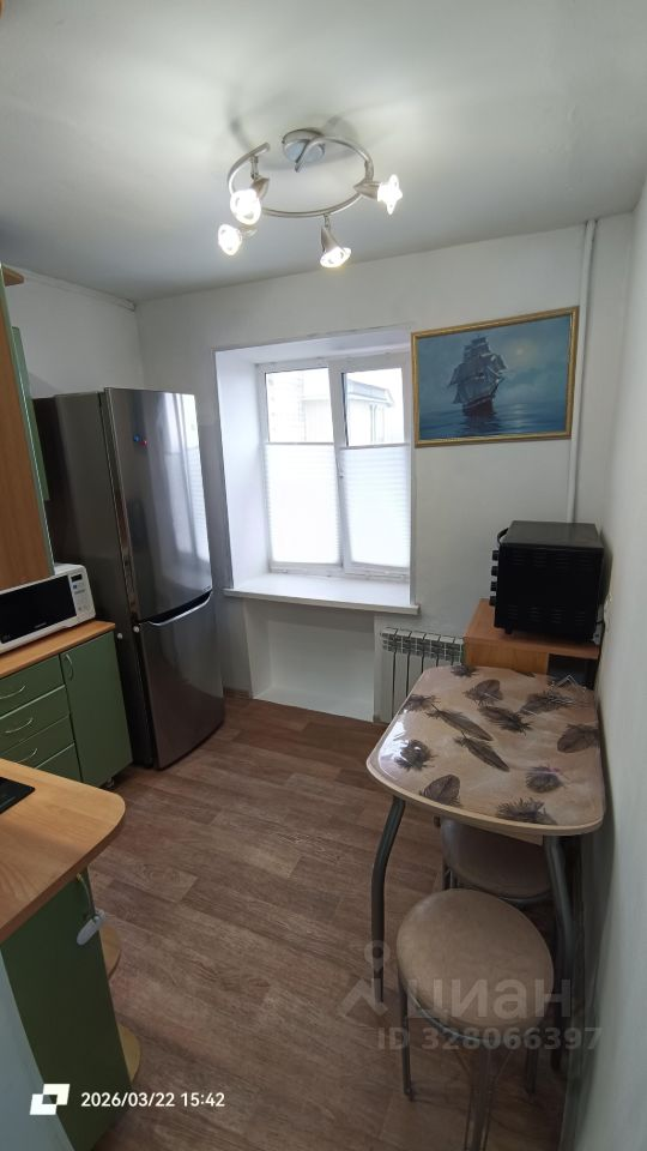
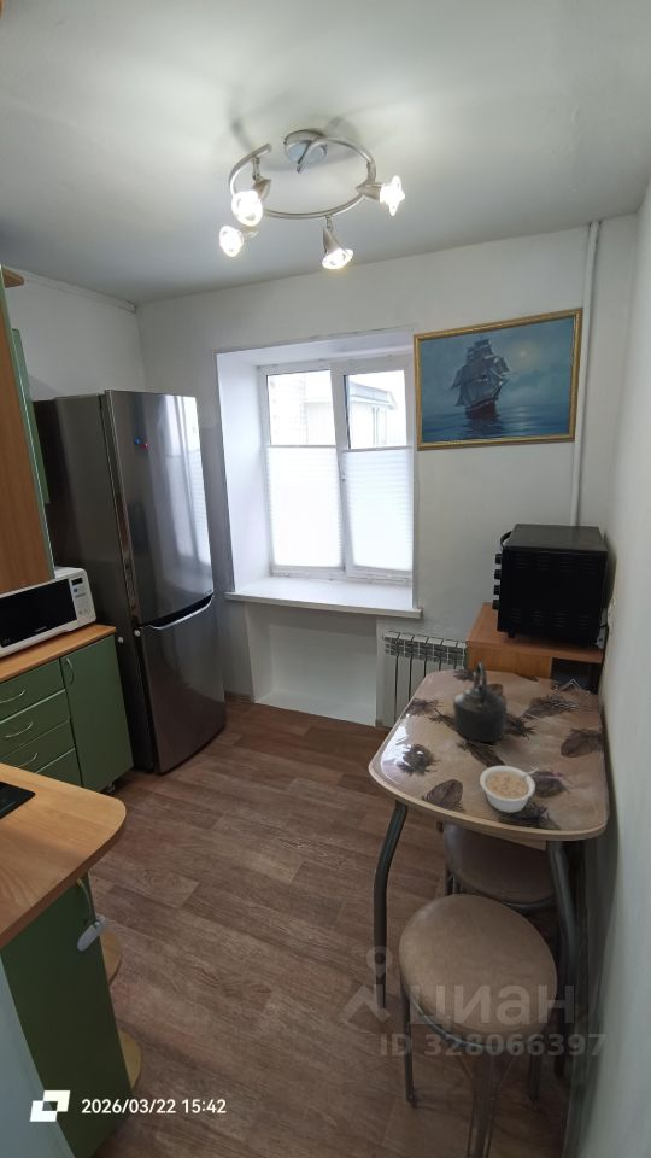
+ kettle [452,661,508,743]
+ legume [479,765,539,814]
